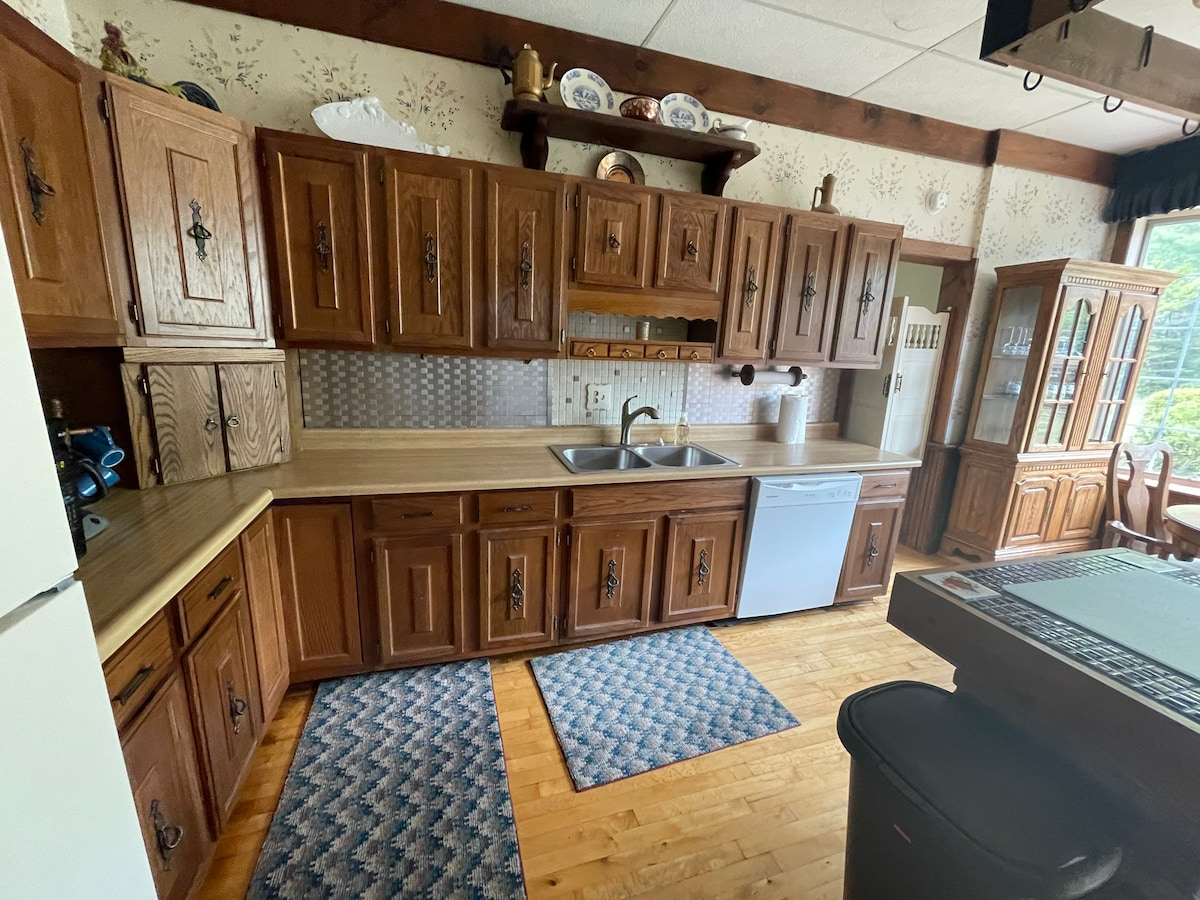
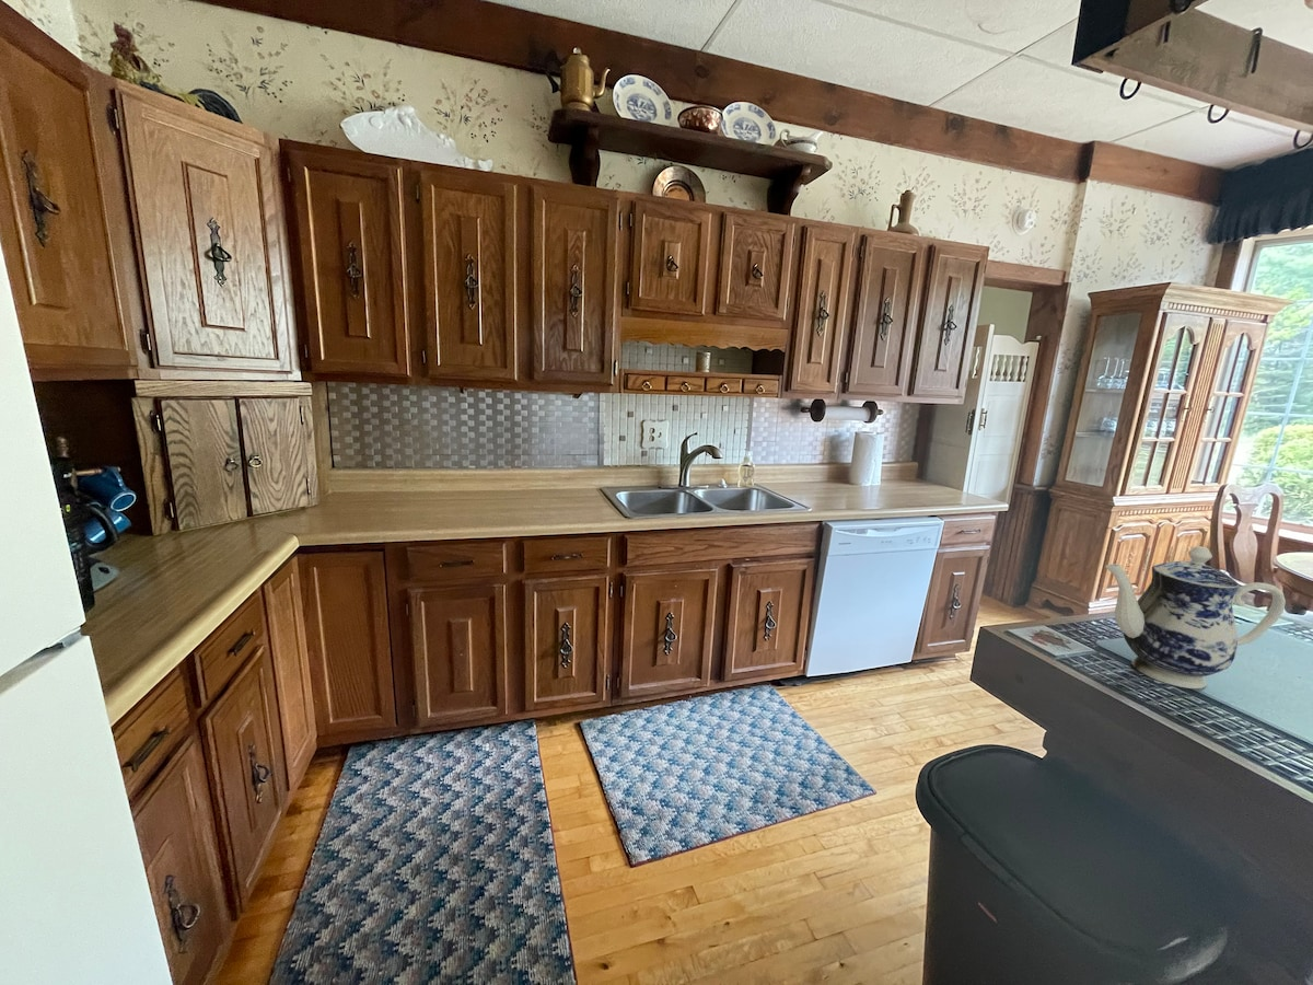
+ teapot [1105,545,1287,690]
